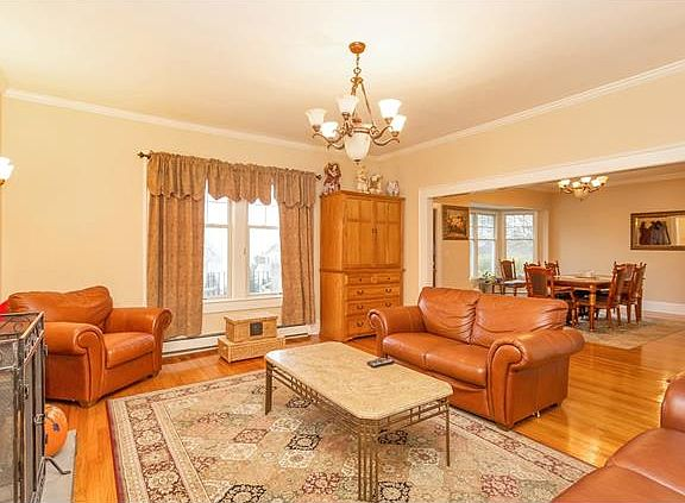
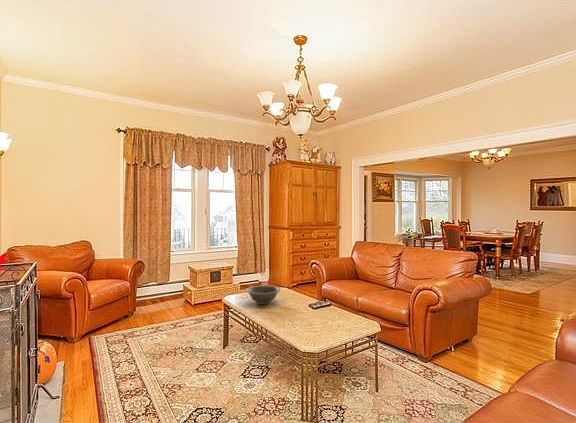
+ decorative bowl [245,284,282,305]
